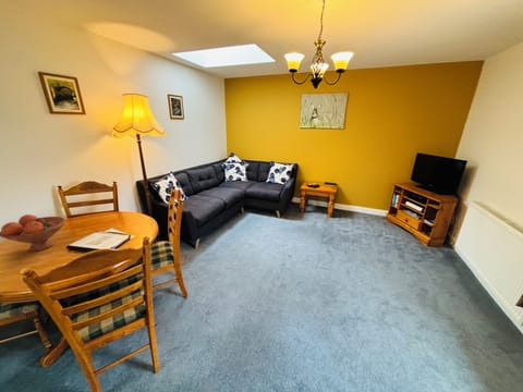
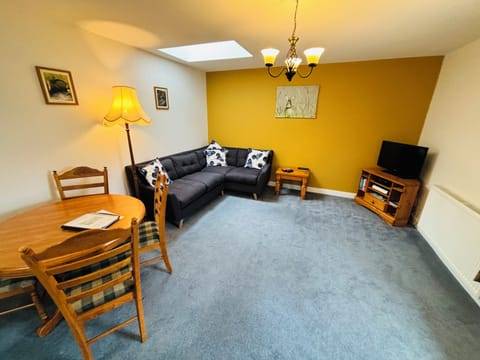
- fruit bowl [0,213,68,253]
